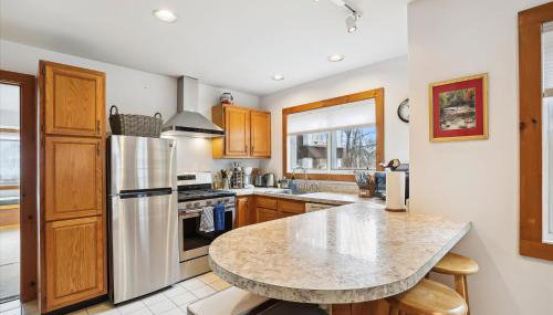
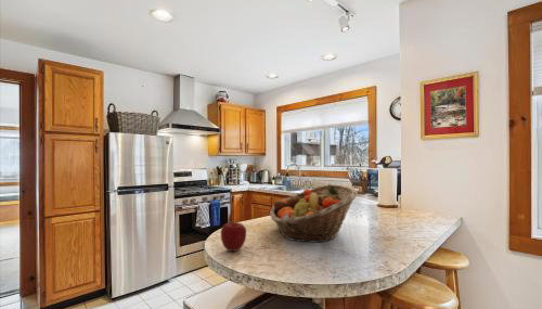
+ fruit basket [269,183,359,244]
+ apple [220,221,247,253]
